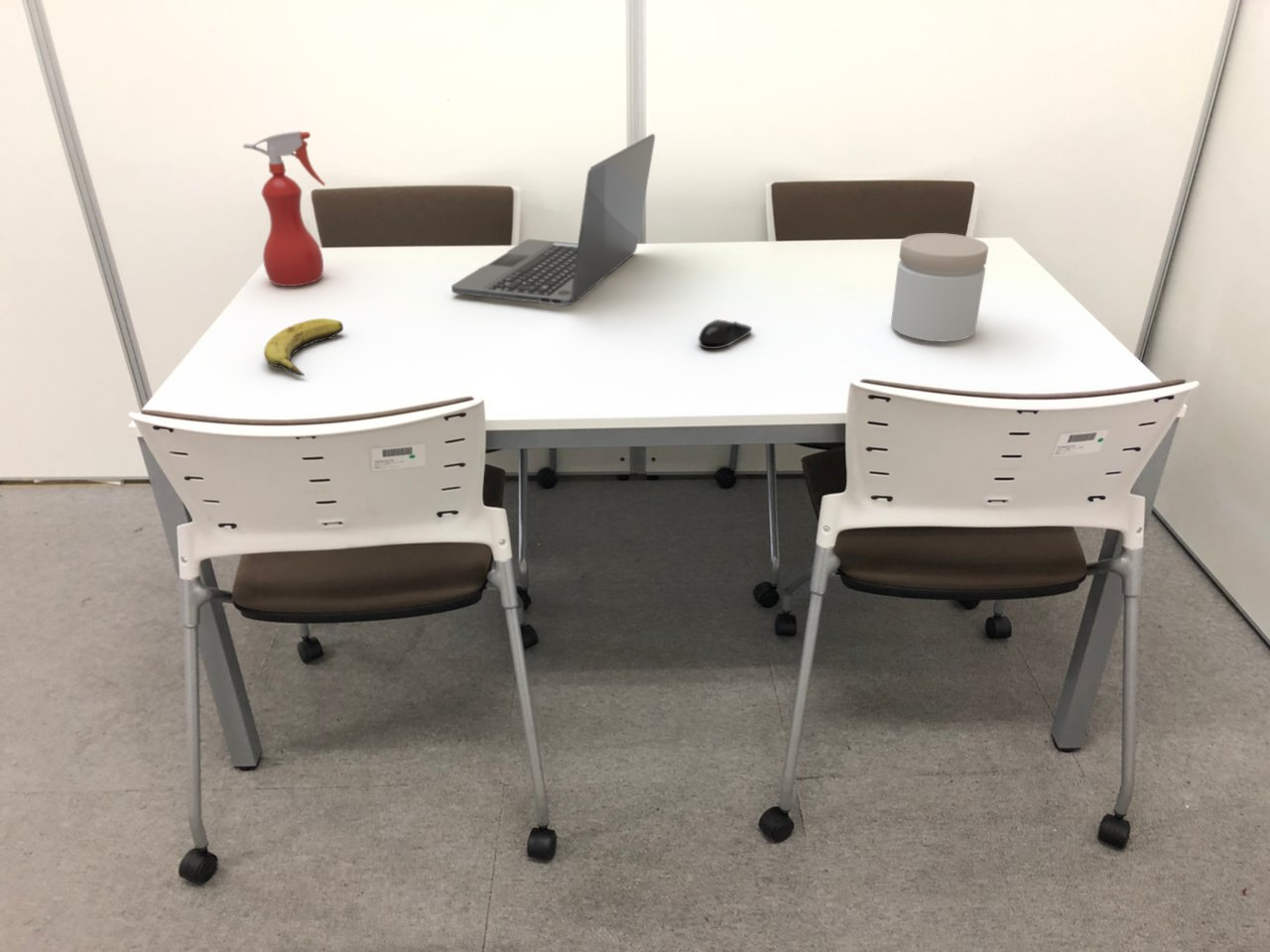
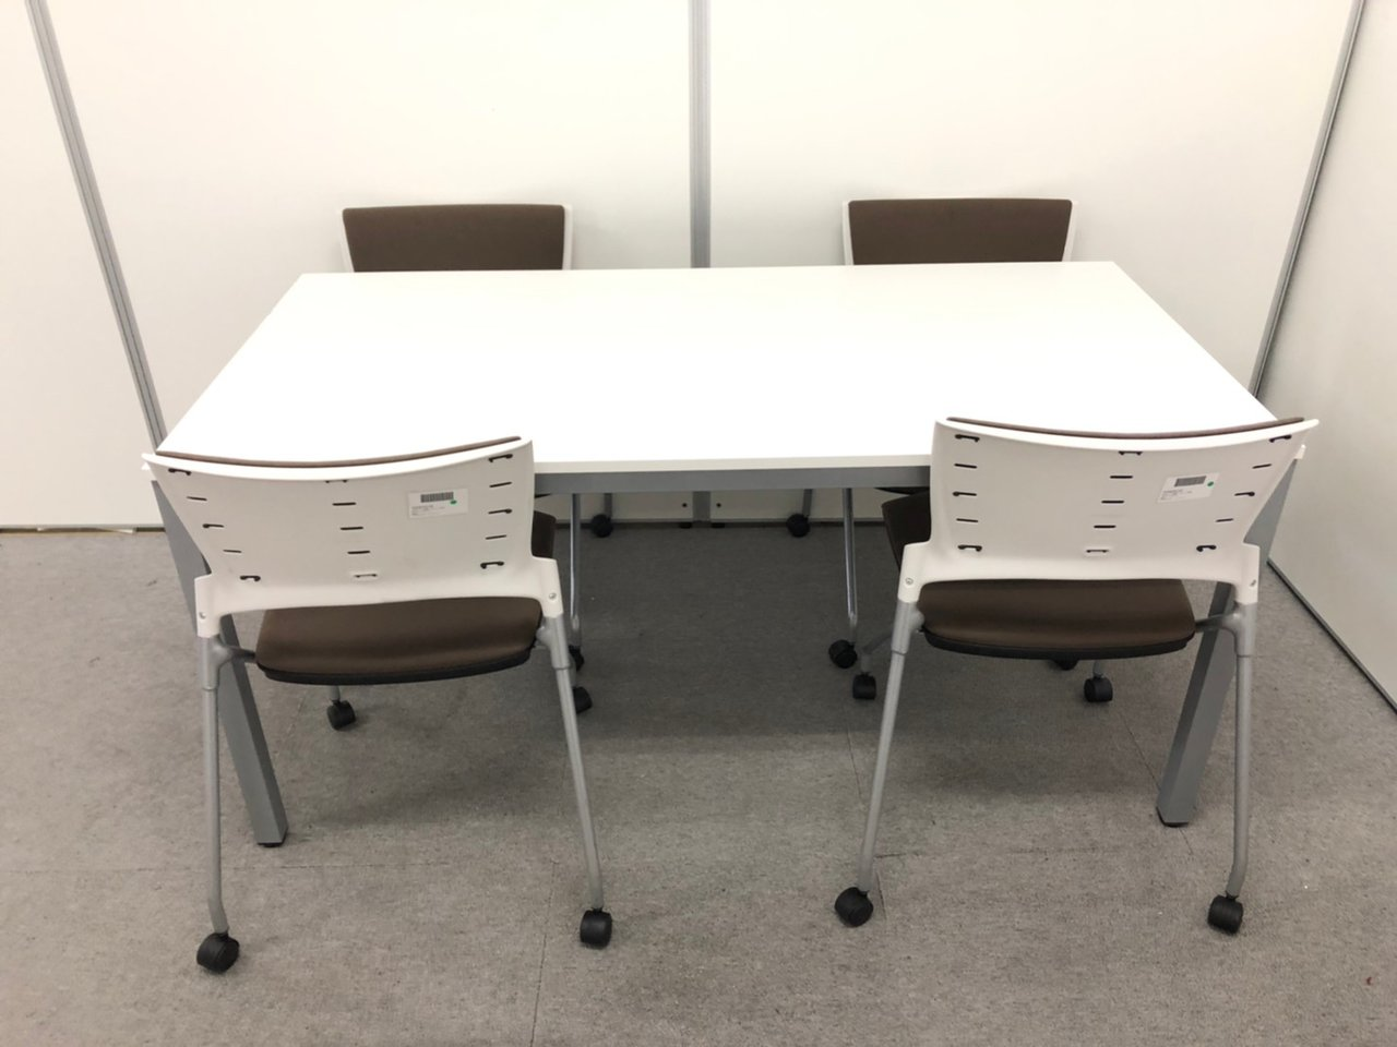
- computer mouse [698,318,753,350]
- jar [890,232,989,343]
- spray bottle [242,130,326,287]
- laptop [450,133,656,306]
- banana [263,317,344,378]
